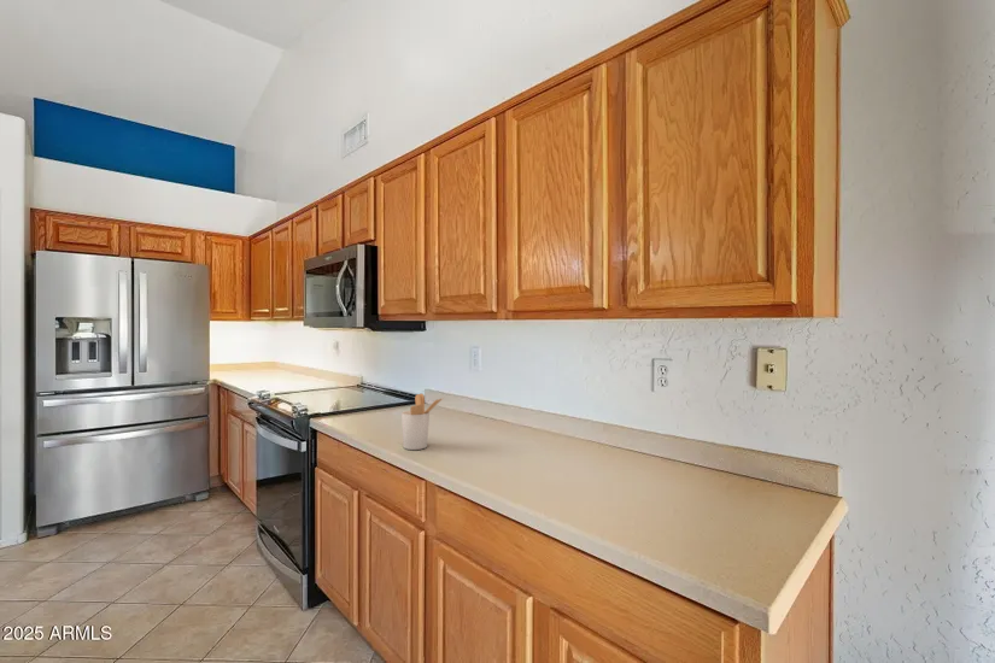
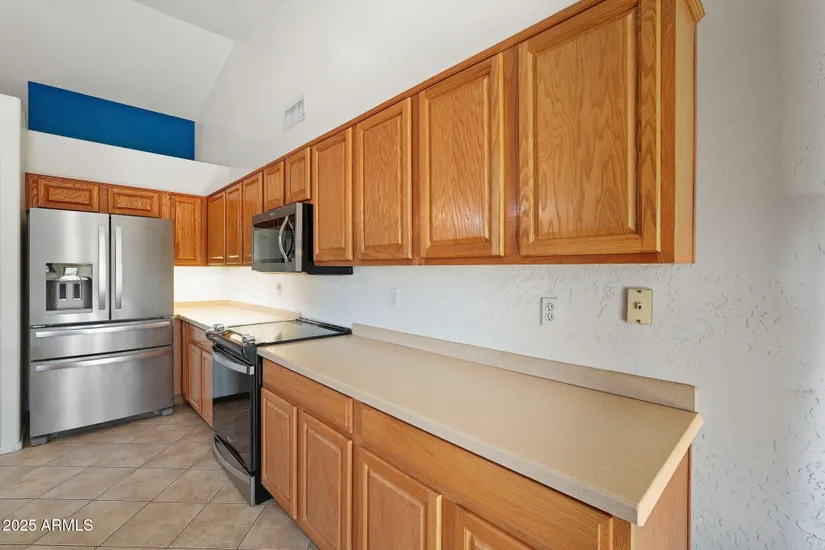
- utensil holder [400,392,445,451]
